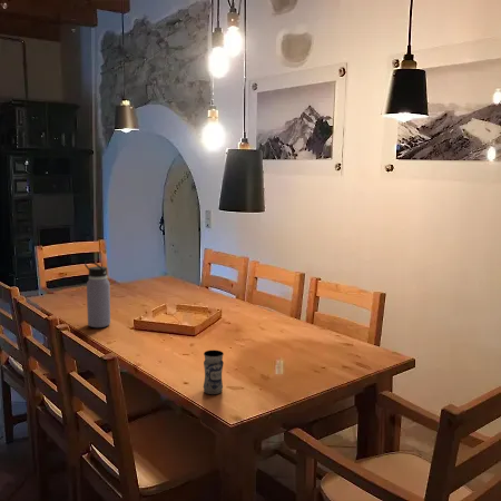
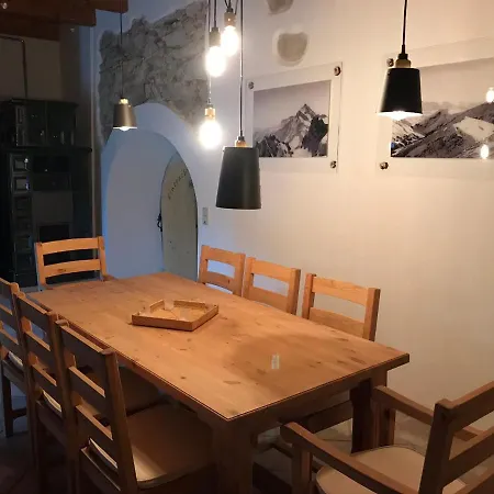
- water bottle [84,259,111,328]
- jar [203,350,225,395]
